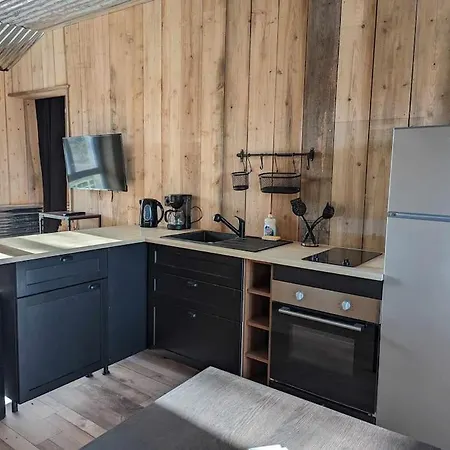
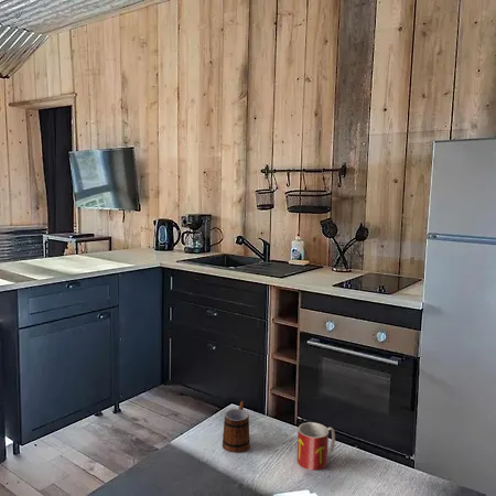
+ mug [296,421,336,471]
+ mug [222,400,251,454]
